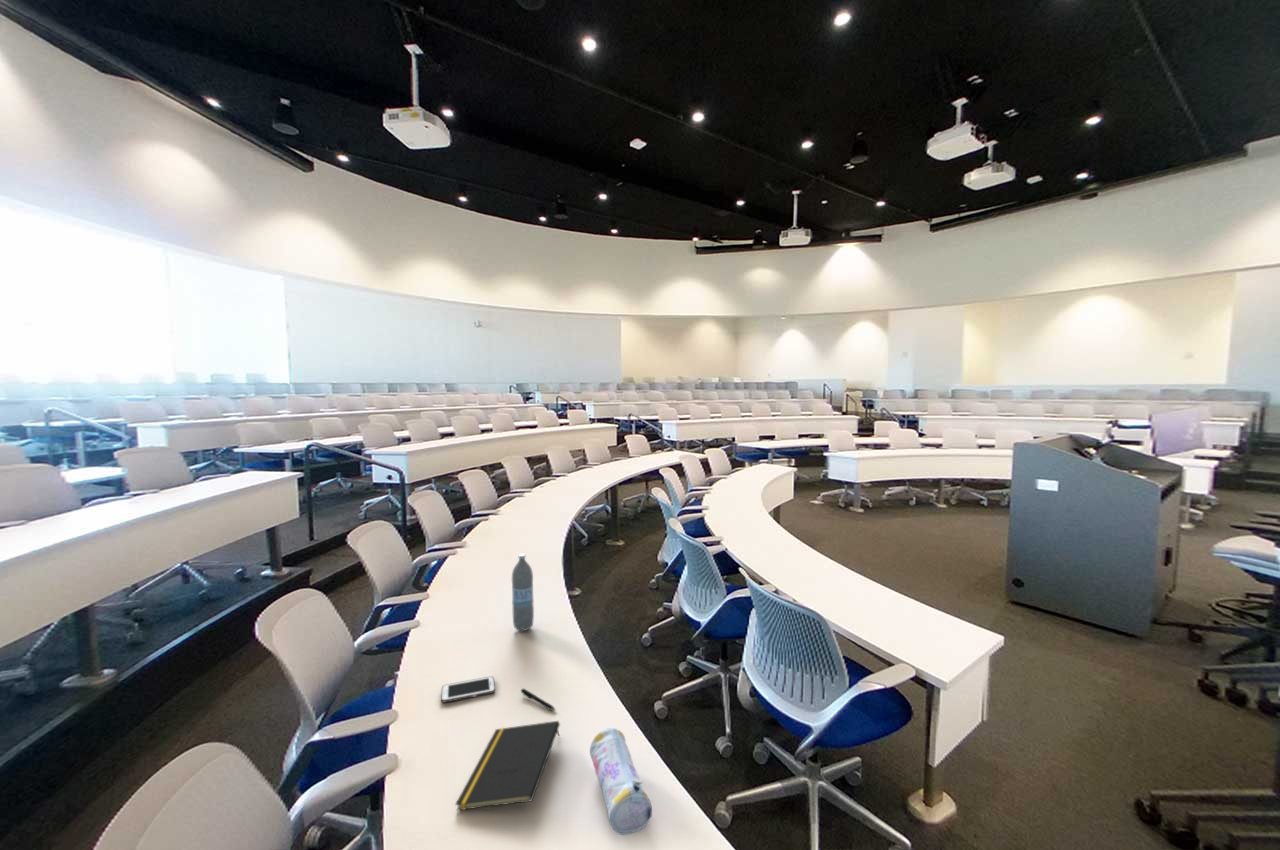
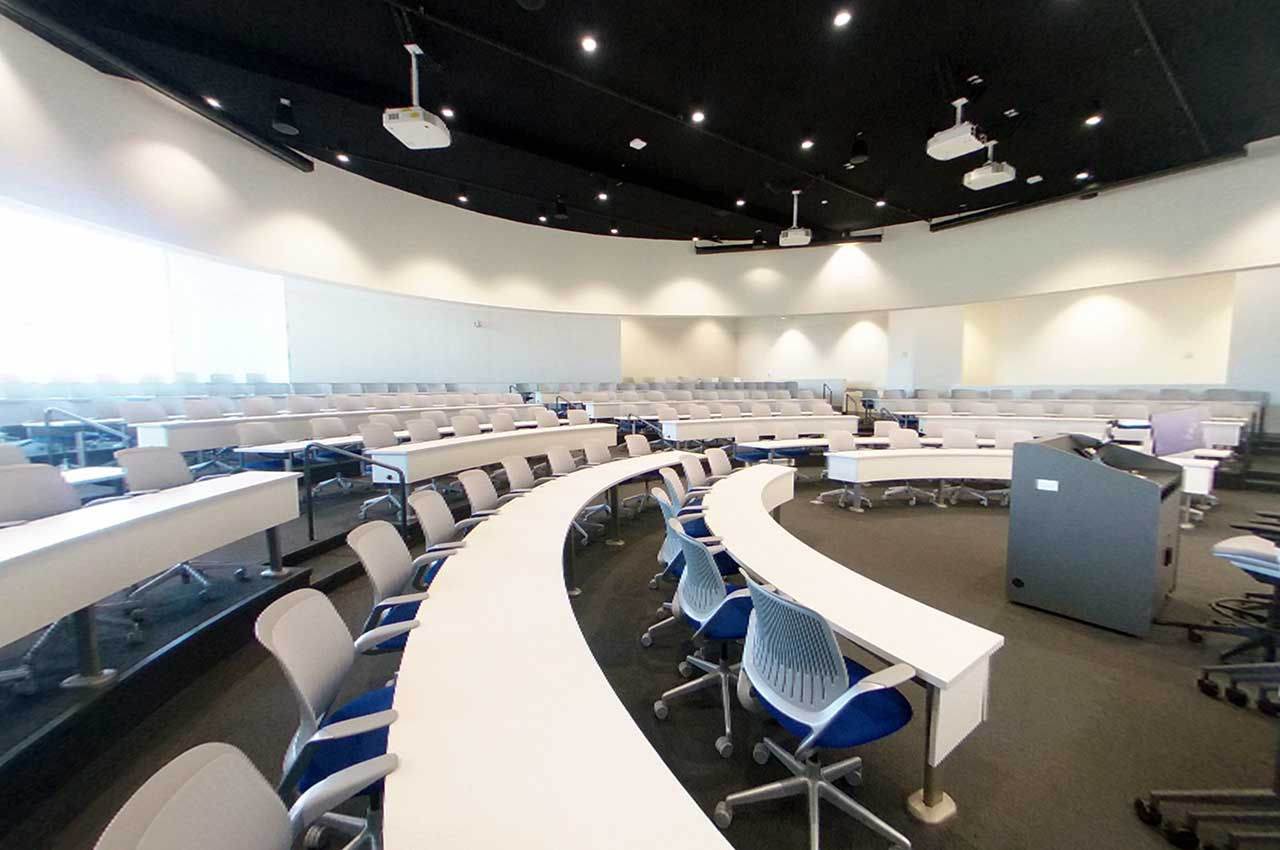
- pencil case [589,727,653,836]
- notepad [454,720,561,811]
- water bottle [511,552,535,632]
- cell phone [440,675,496,704]
- pen [520,688,557,712]
